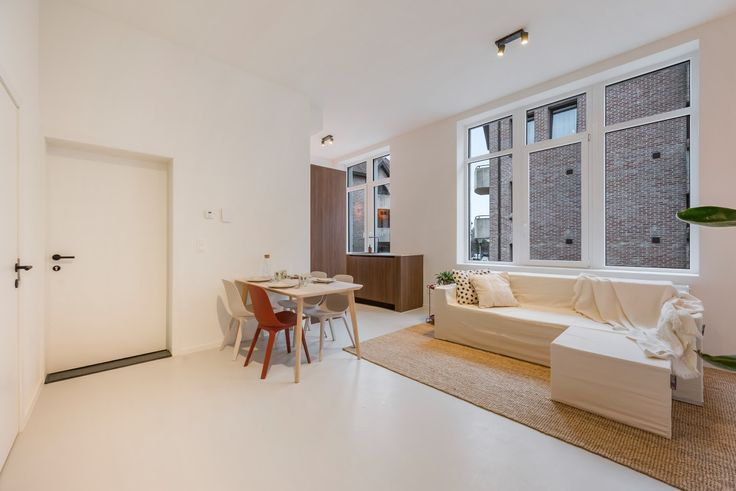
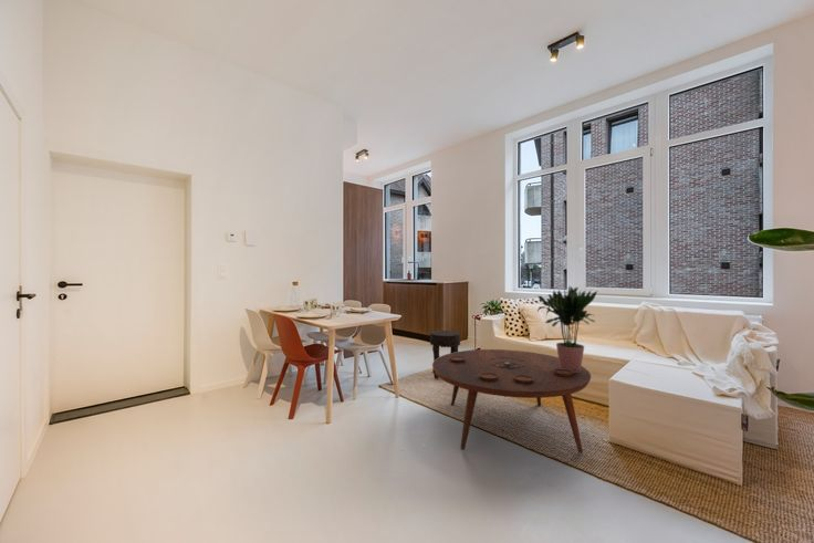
+ potted plant [536,284,598,373]
+ coffee table [431,348,592,455]
+ side table [429,330,461,379]
